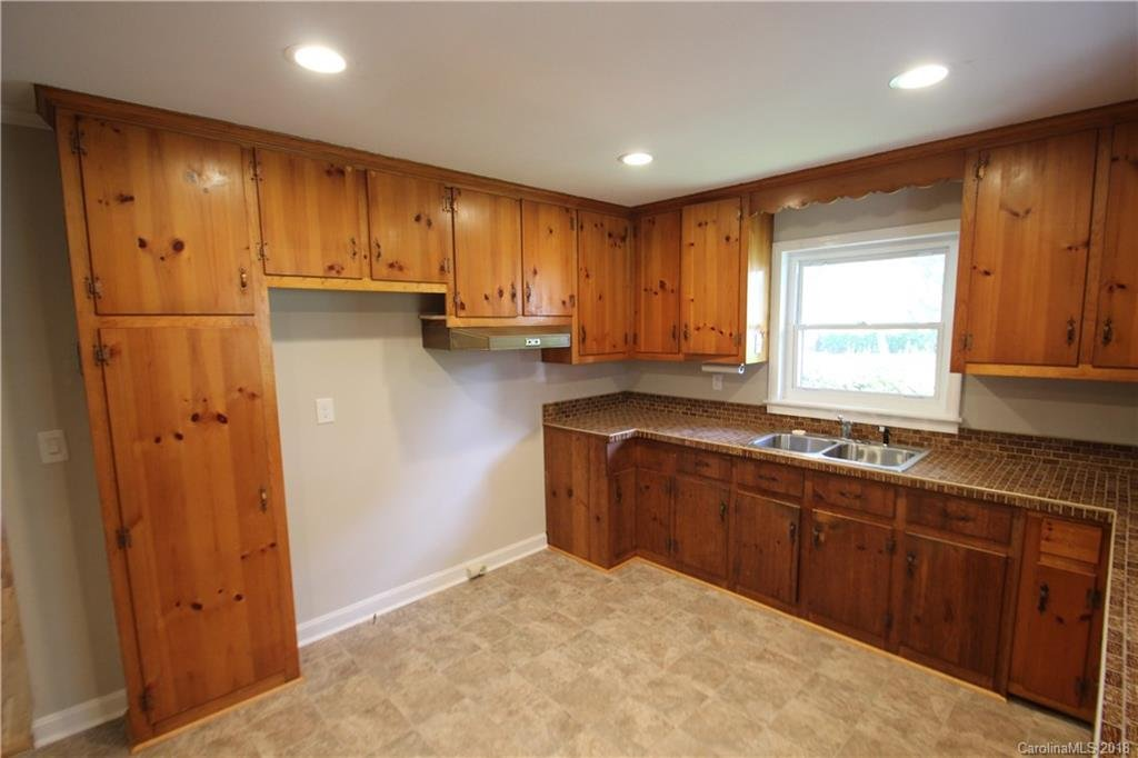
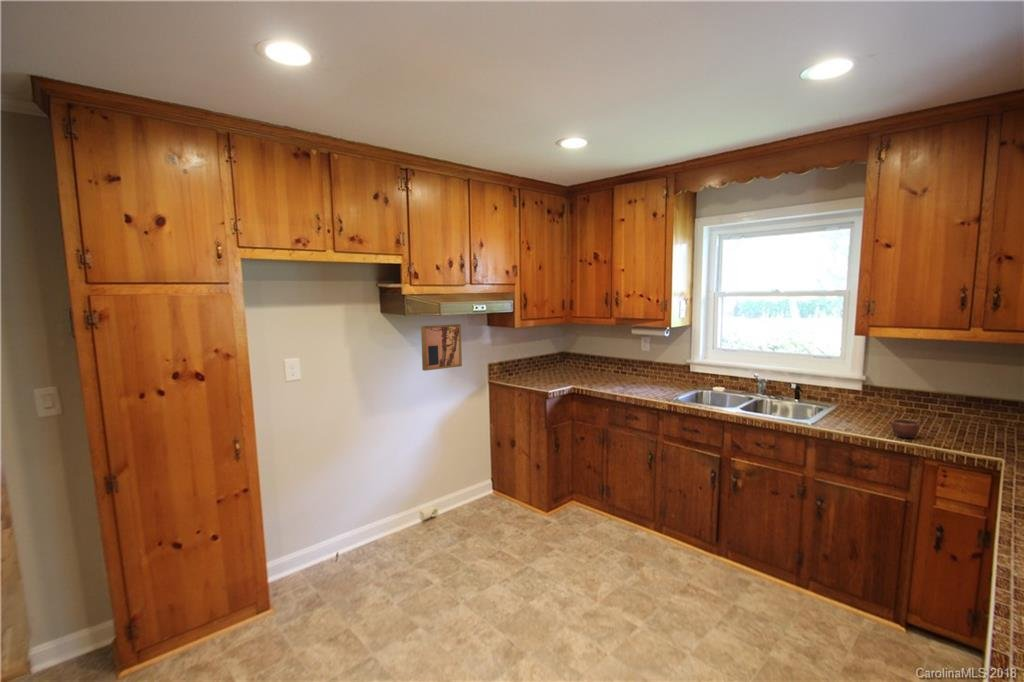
+ mug [890,418,921,439]
+ wall art [420,323,463,372]
